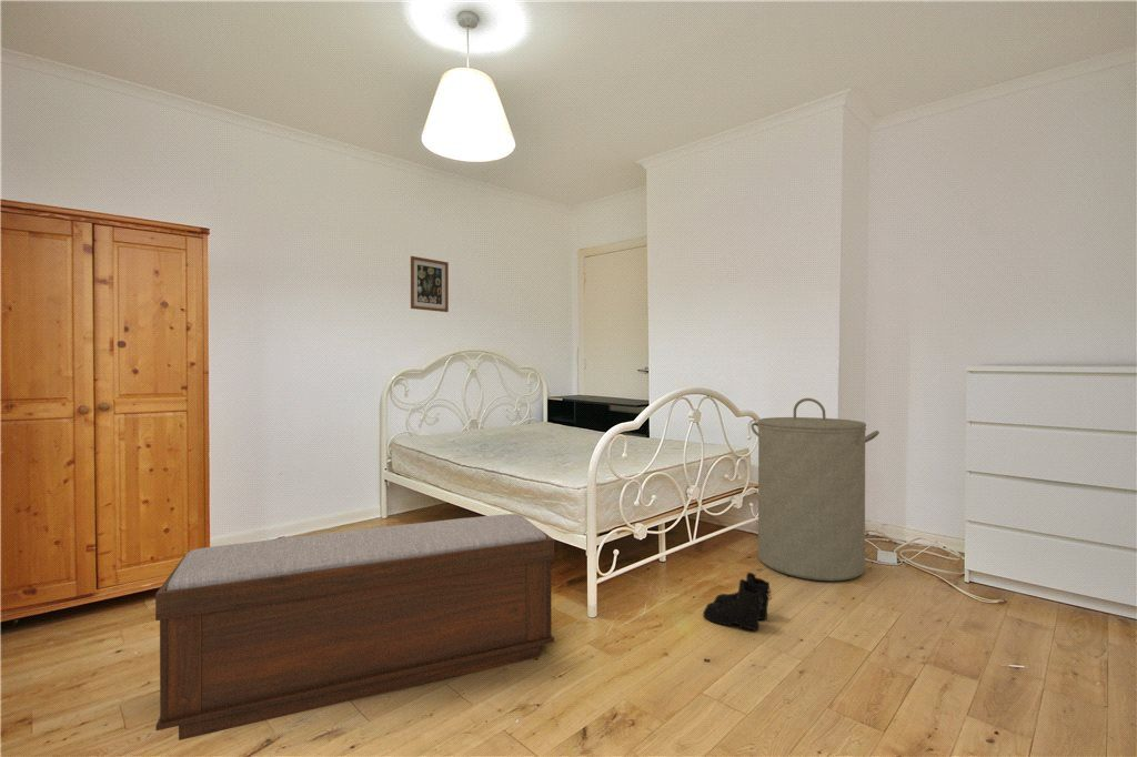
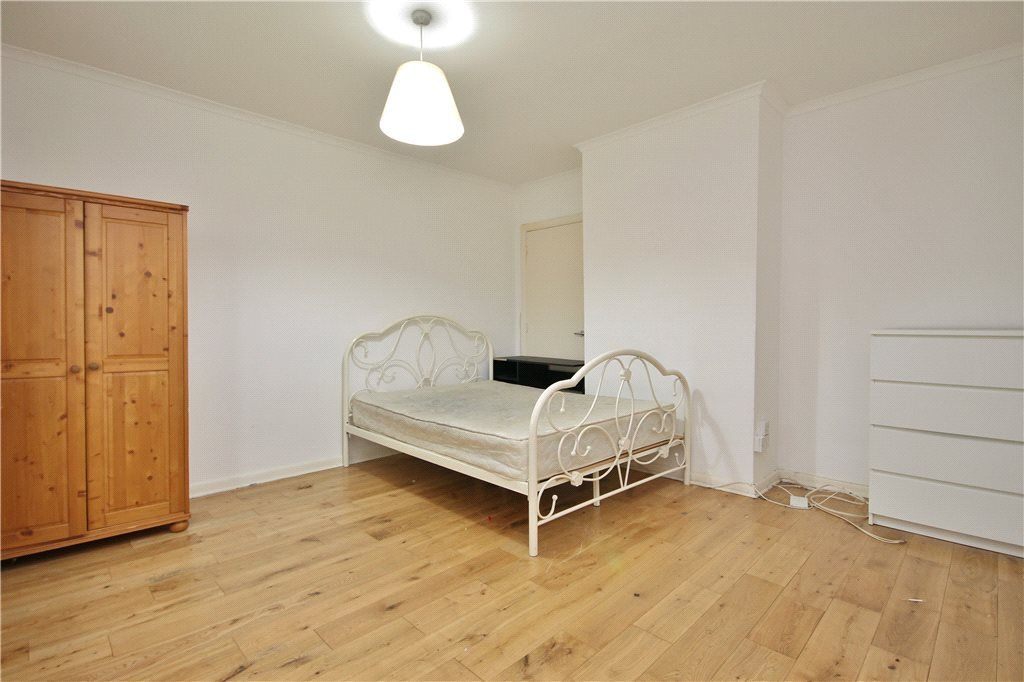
- wall art [410,255,450,313]
- laundry hamper [749,397,881,582]
- bench [154,513,555,741]
- boots [702,572,773,632]
